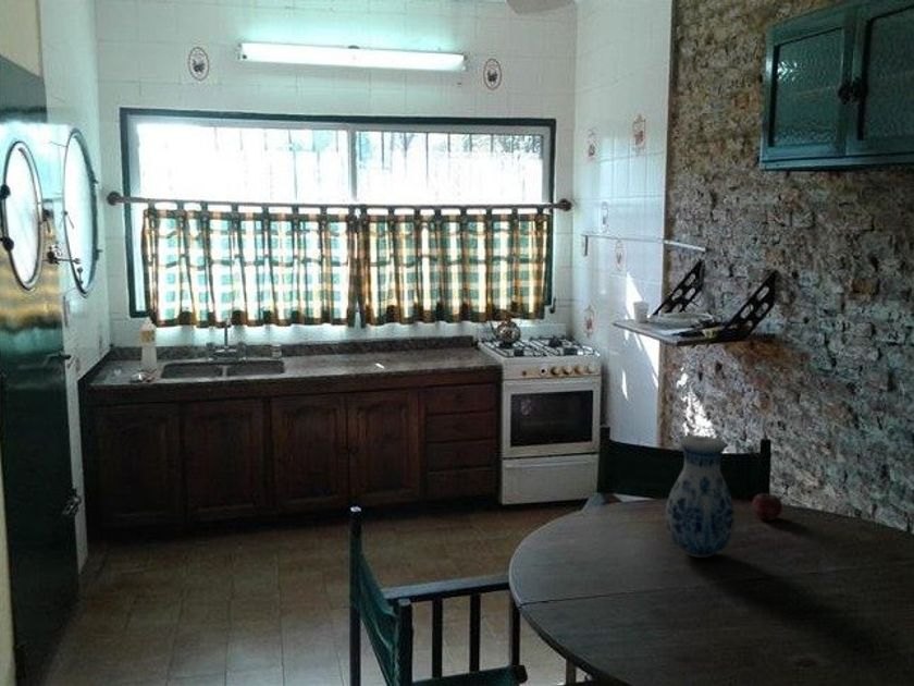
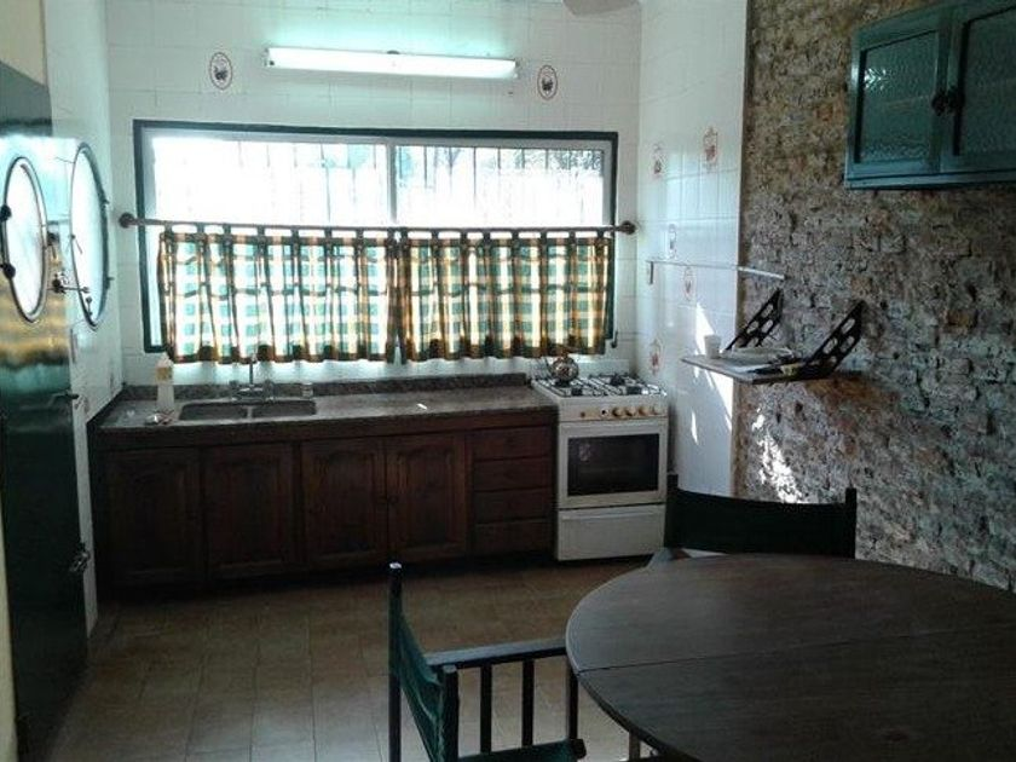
- vase [664,434,736,559]
- apple [751,490,783,522]
